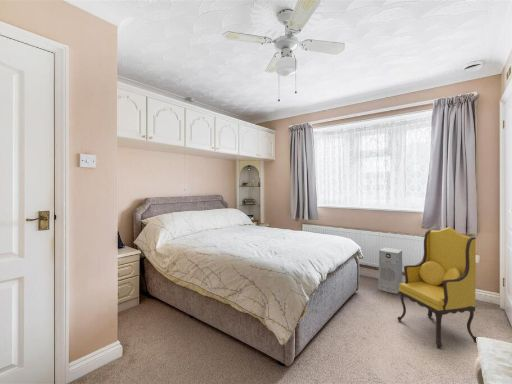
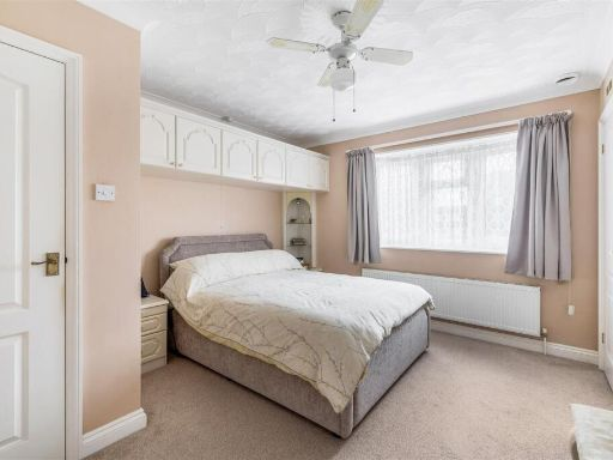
- air purifier [377,247,403,295]
- armchair [397,226,478,349]
